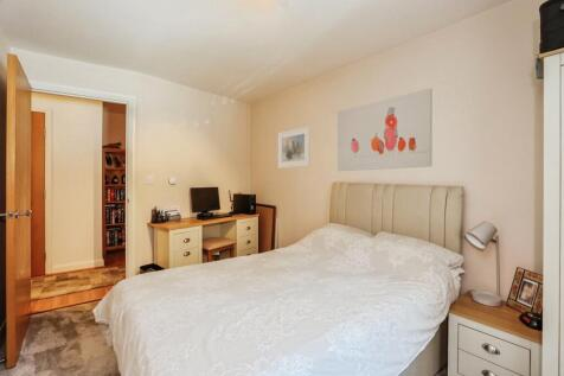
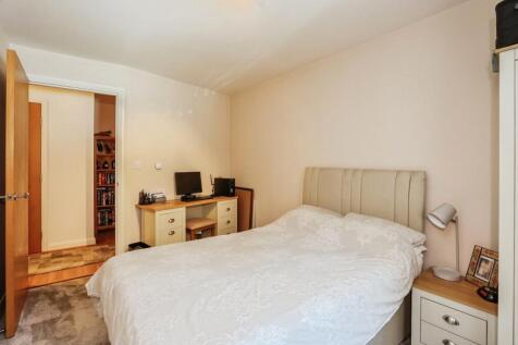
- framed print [277,126,312,170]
- wall art [337,88,434,172]
